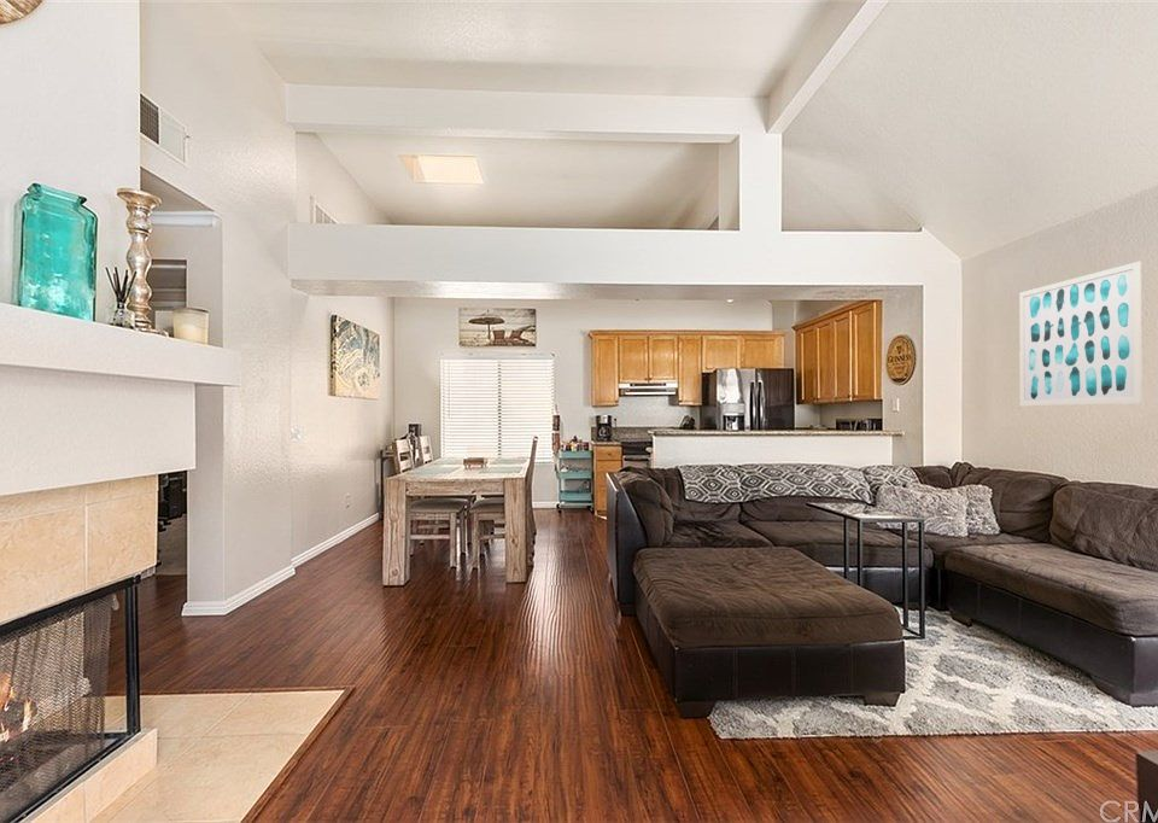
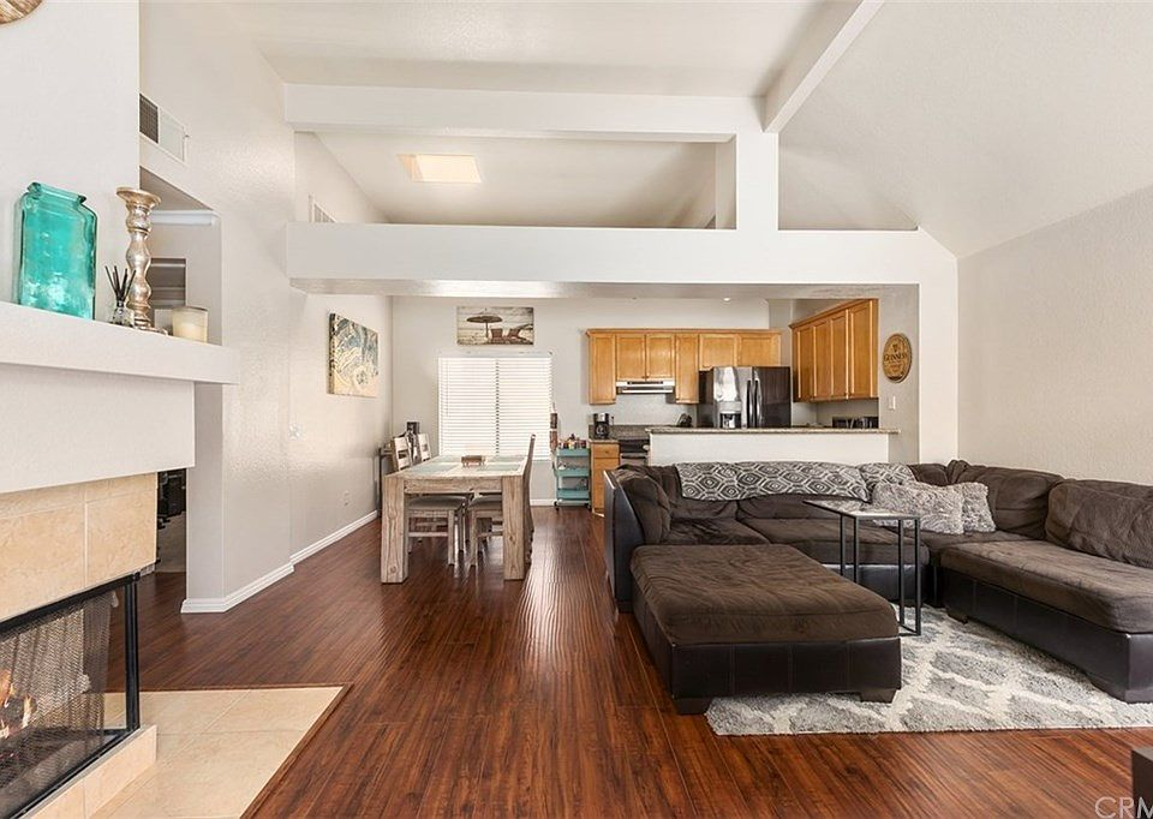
- wall art [1018,261,1144,407]
